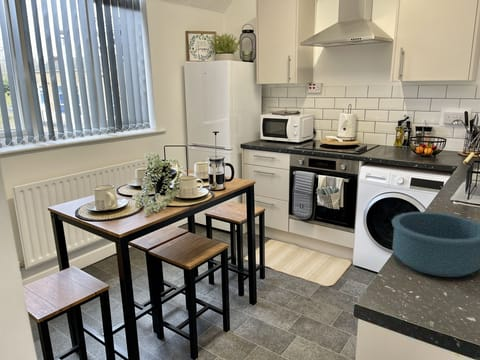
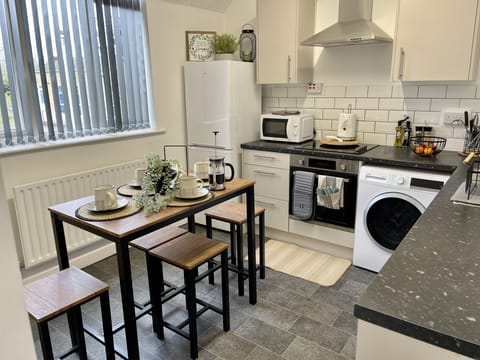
- mixing bowl [391,211,480,278]
